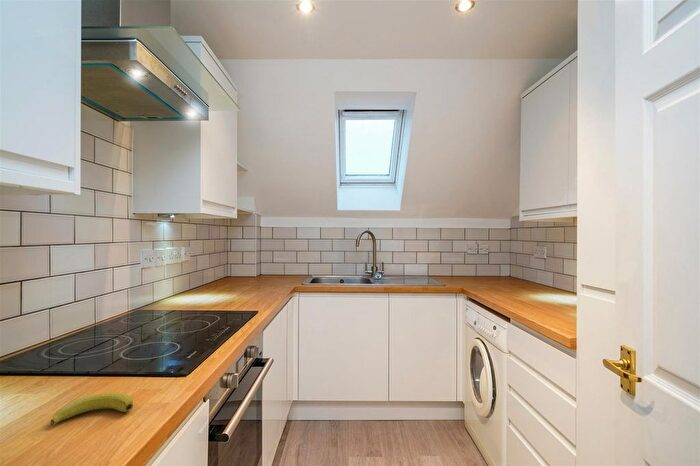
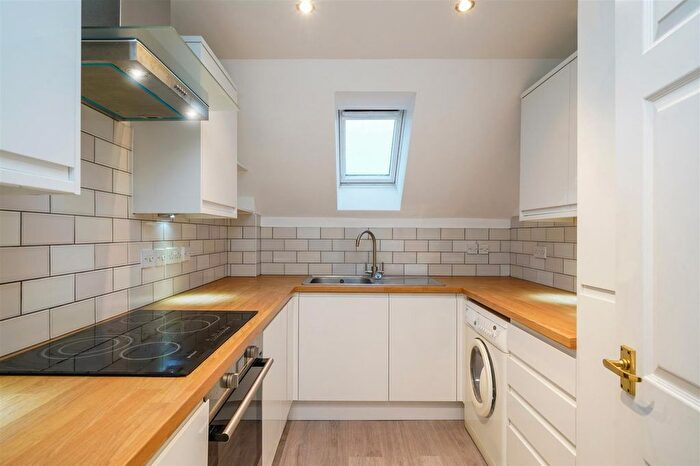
- banana [50,391,134,426]
